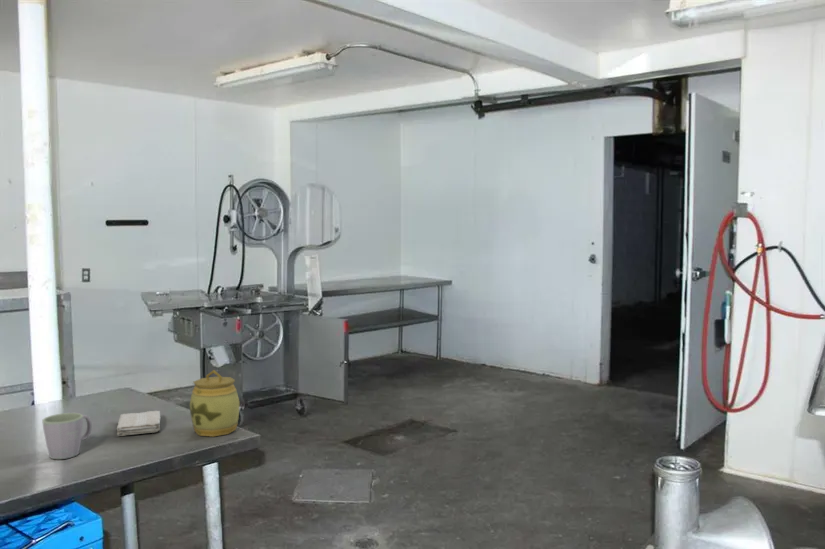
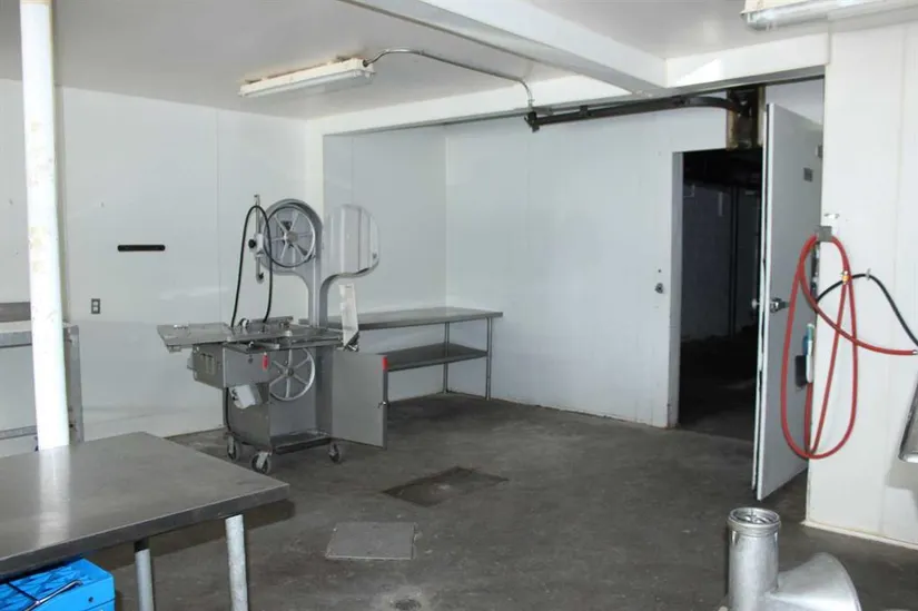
- jar [189,369,241,437]
- washcloth [116,410,161,437]
- mug [41,412,93,460]
